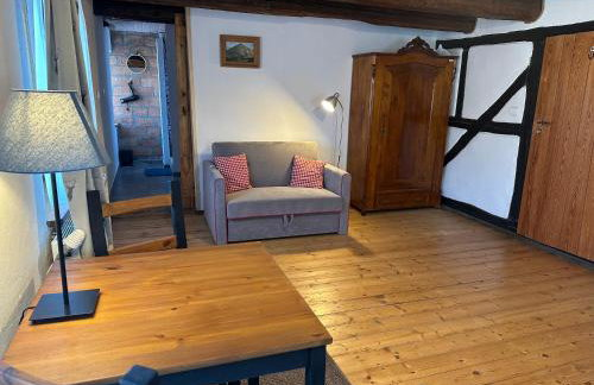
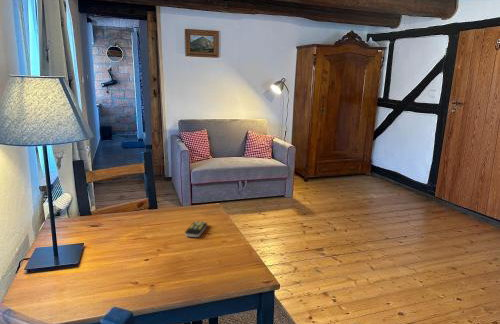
+ remote control [184,220,208,238]
